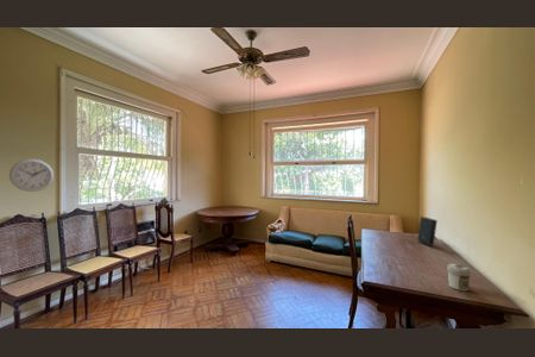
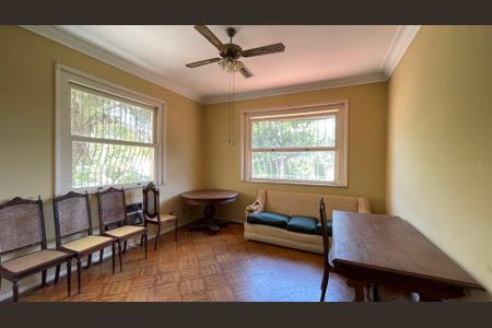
- jar [446,263,472,292]
- wall clock [8,158,55,193]
- book [416,215,439,248]
